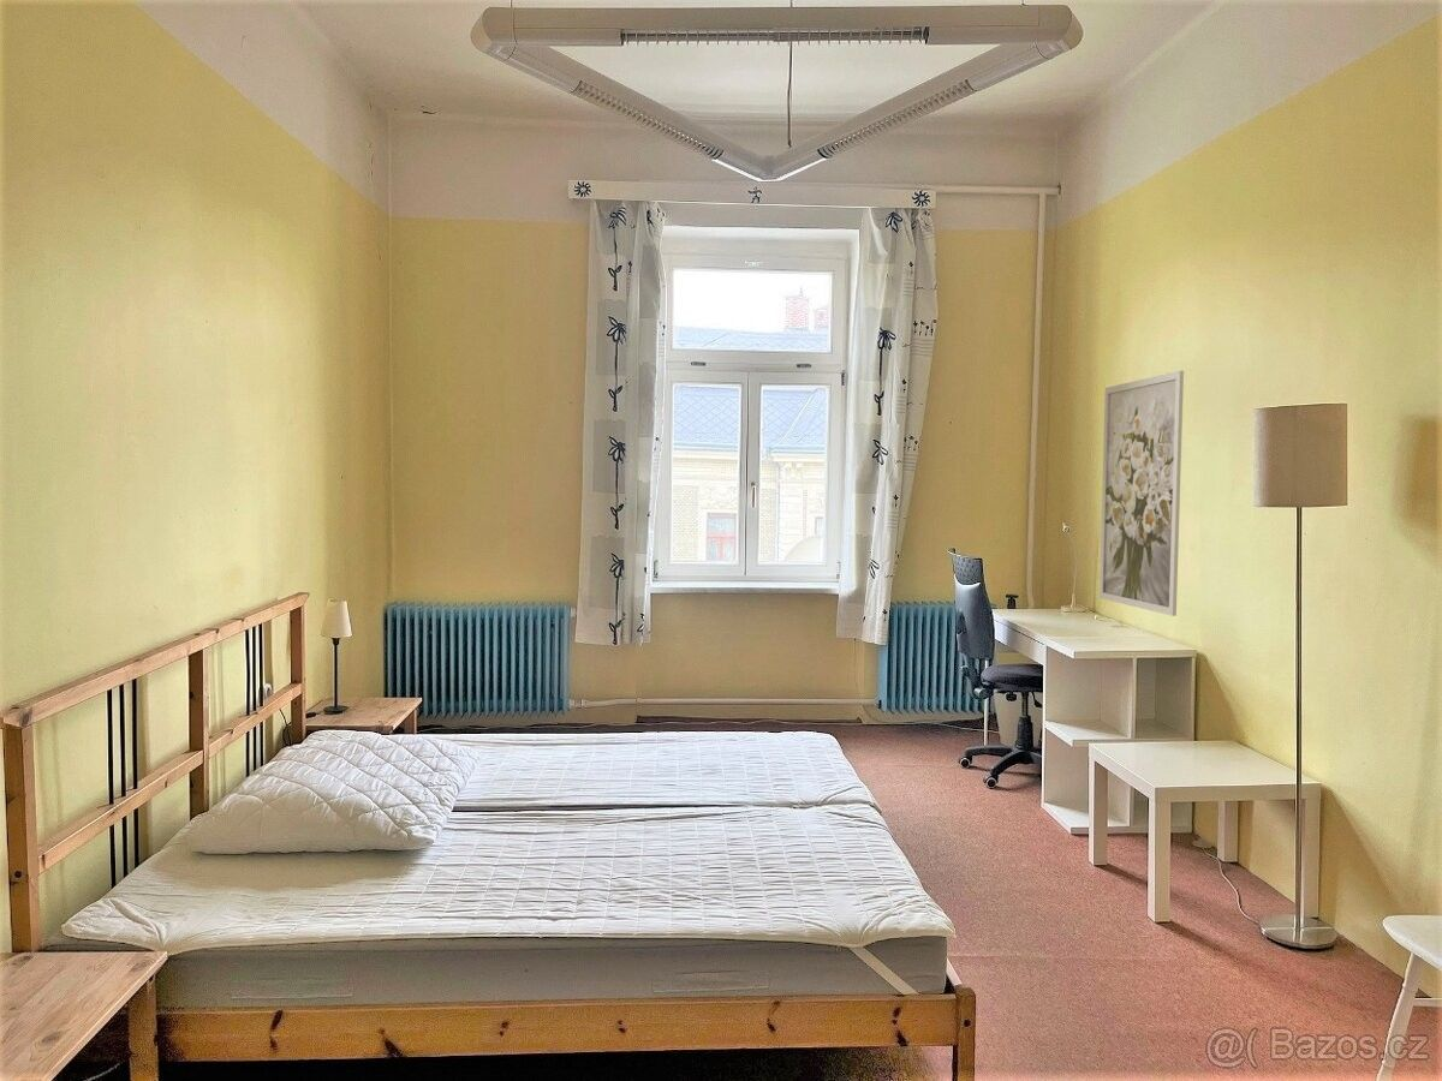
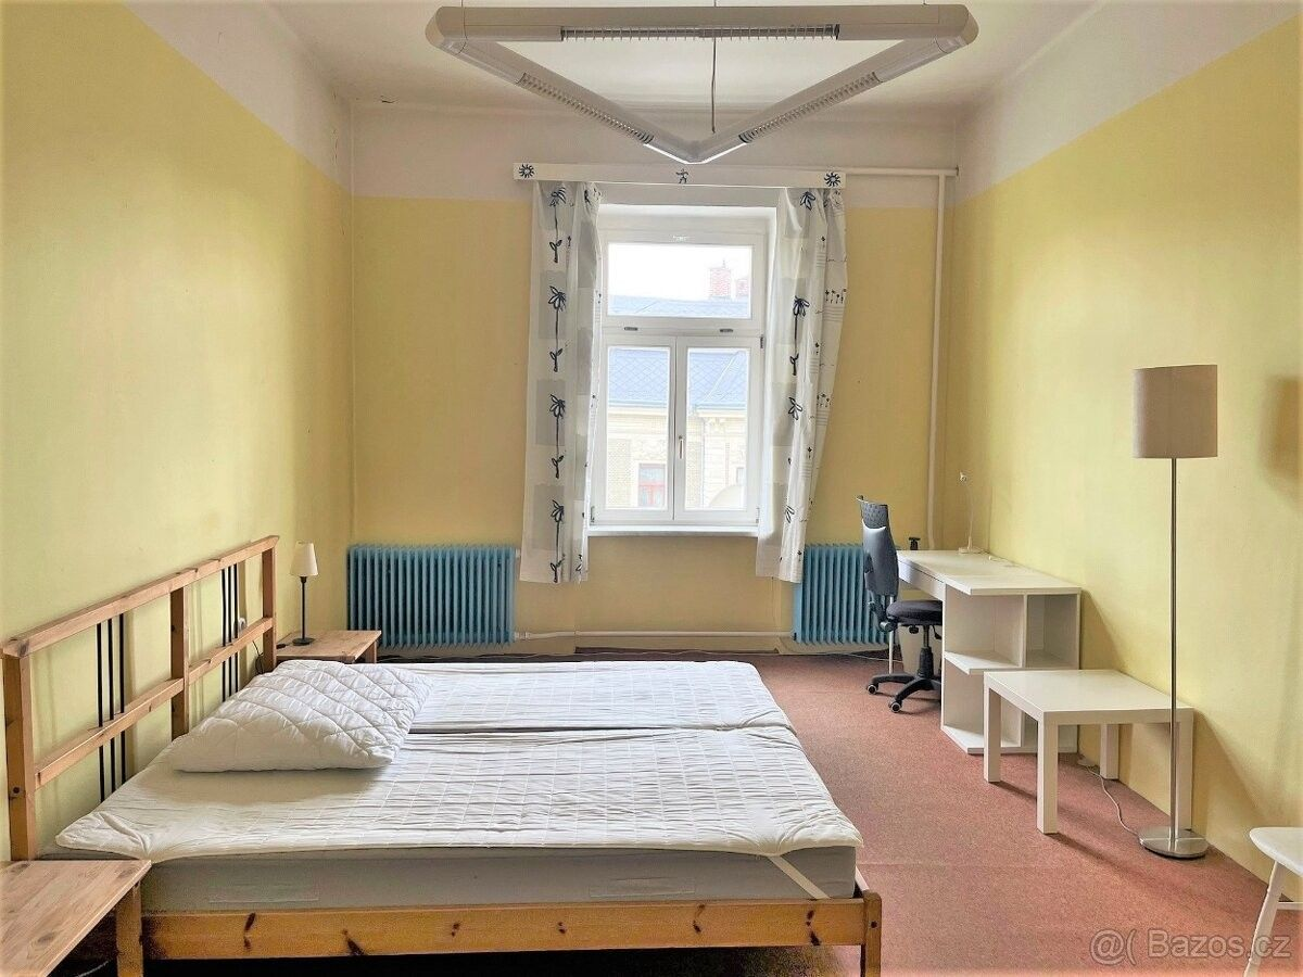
- wall art [1098,370,1185,617]
